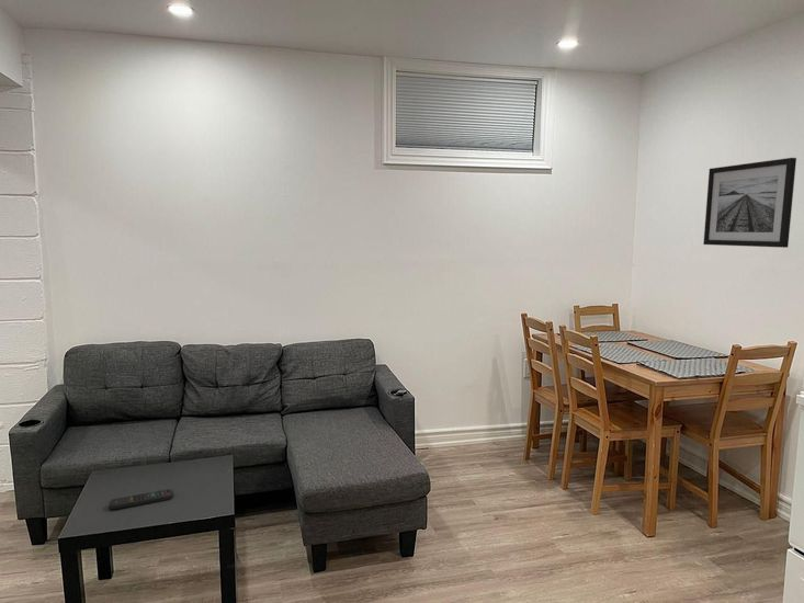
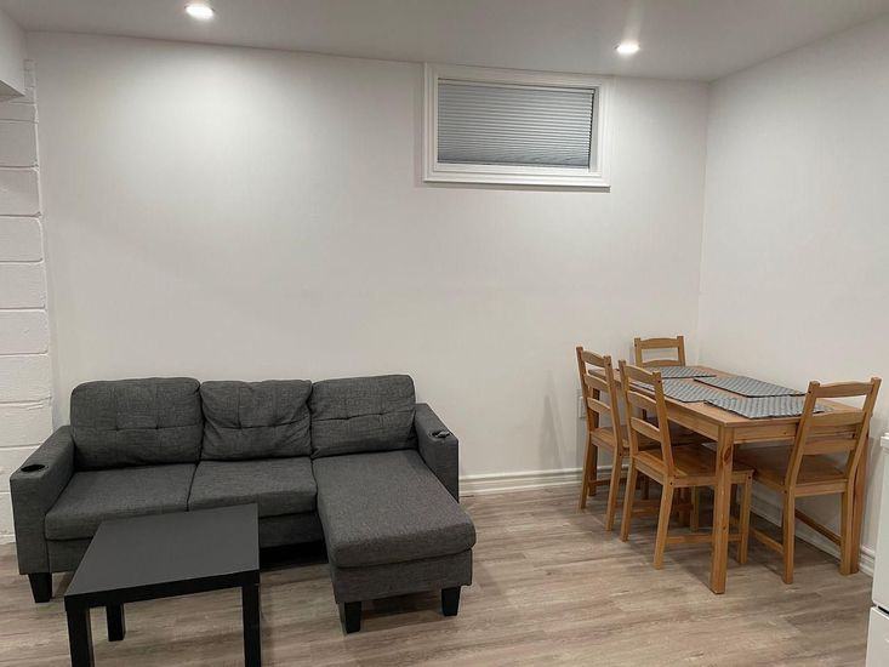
- wall art [702,157,797,249]
- remote control [109,488,174,511]
